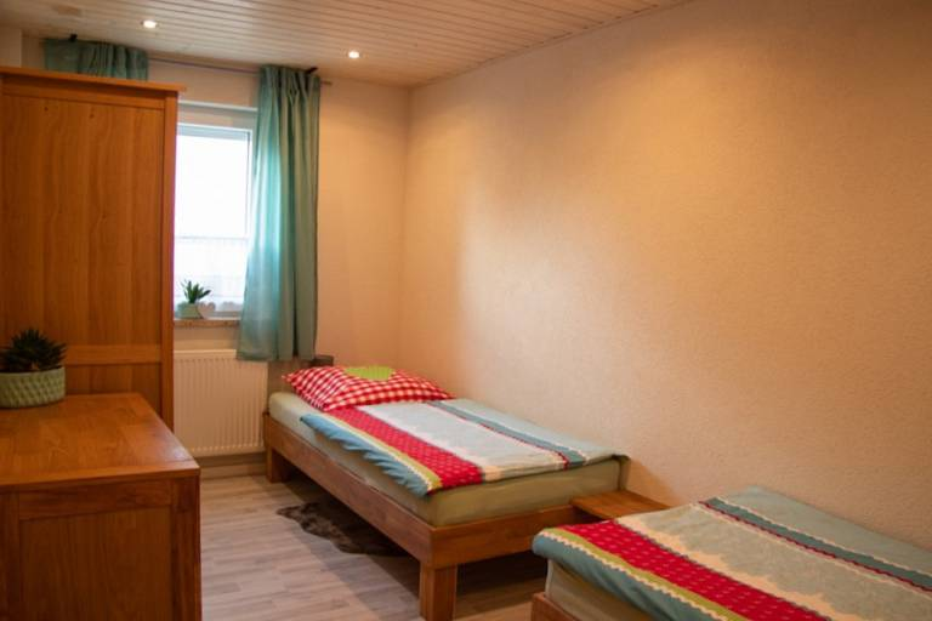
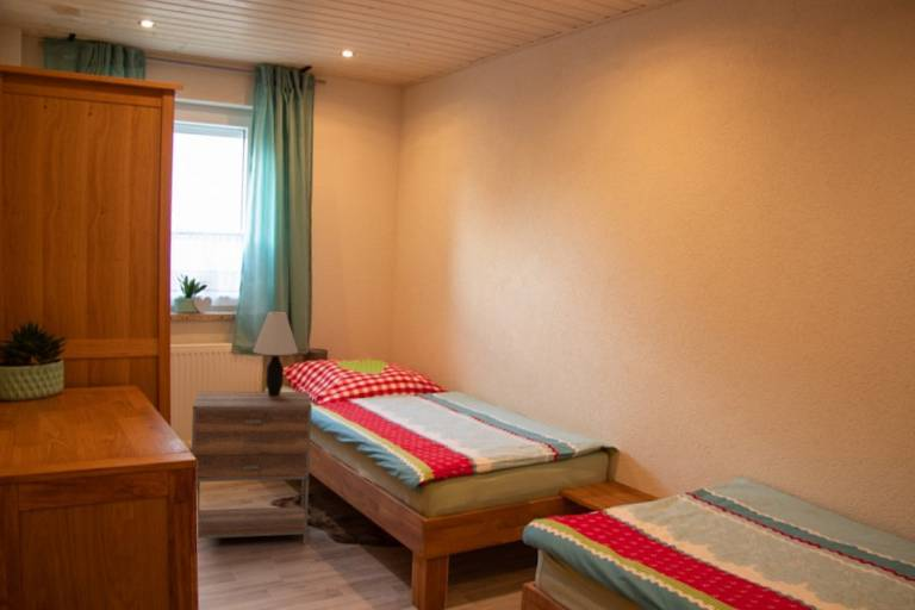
+ table lamp [251,311,299,397]
+ nightstand [191,391,313,546]
